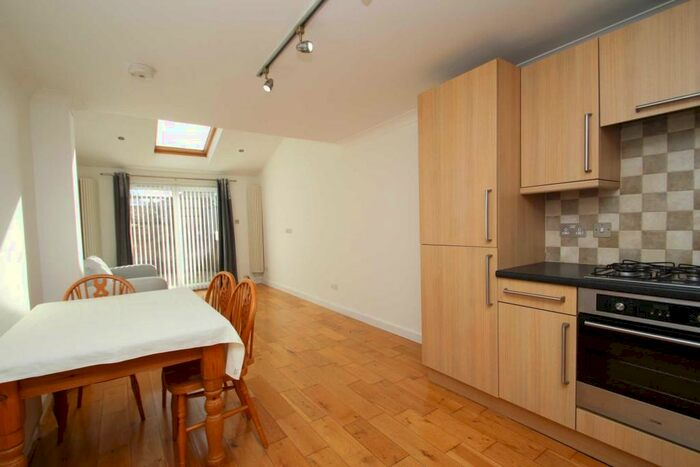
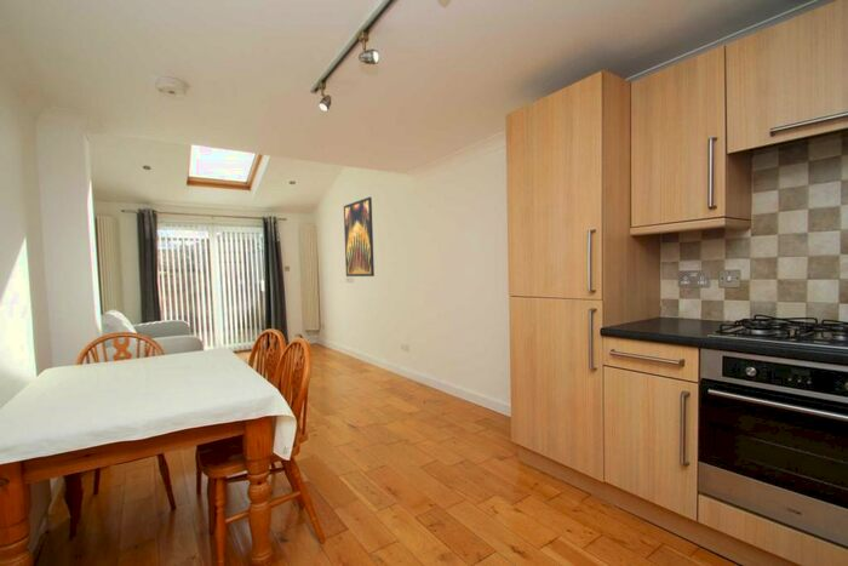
+ wall art [343,196,376,278]
